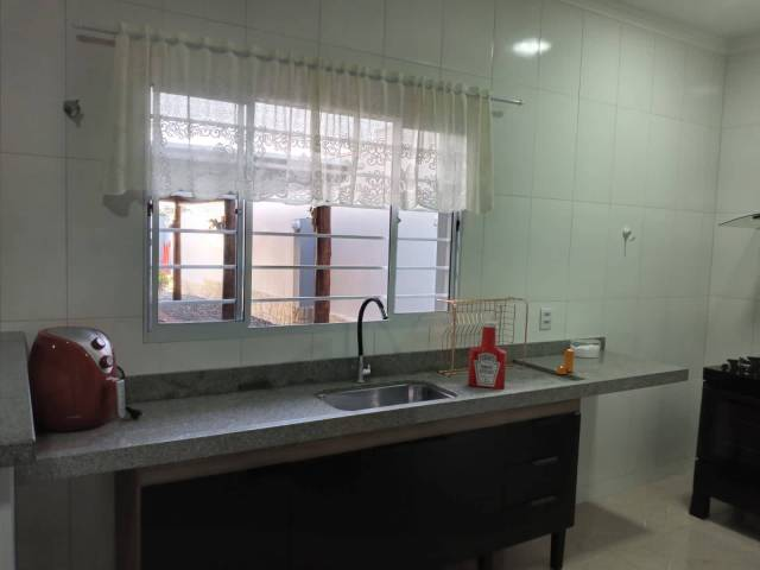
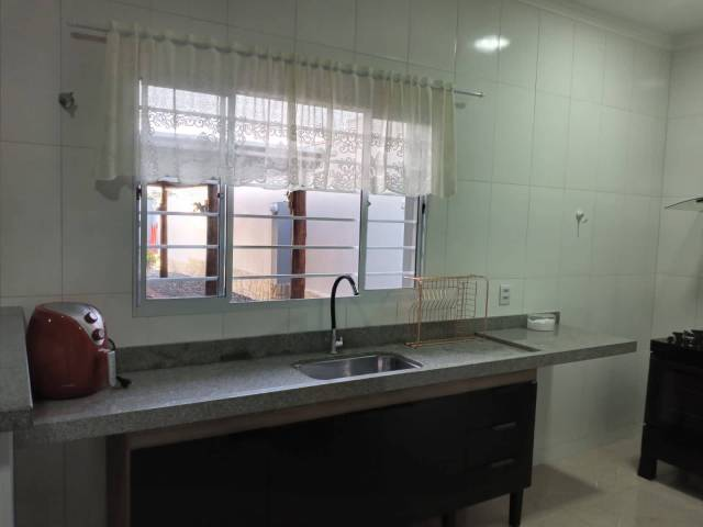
- pepper shaker [555,348,576,375]
- soap bottle [467,321,508,390]
